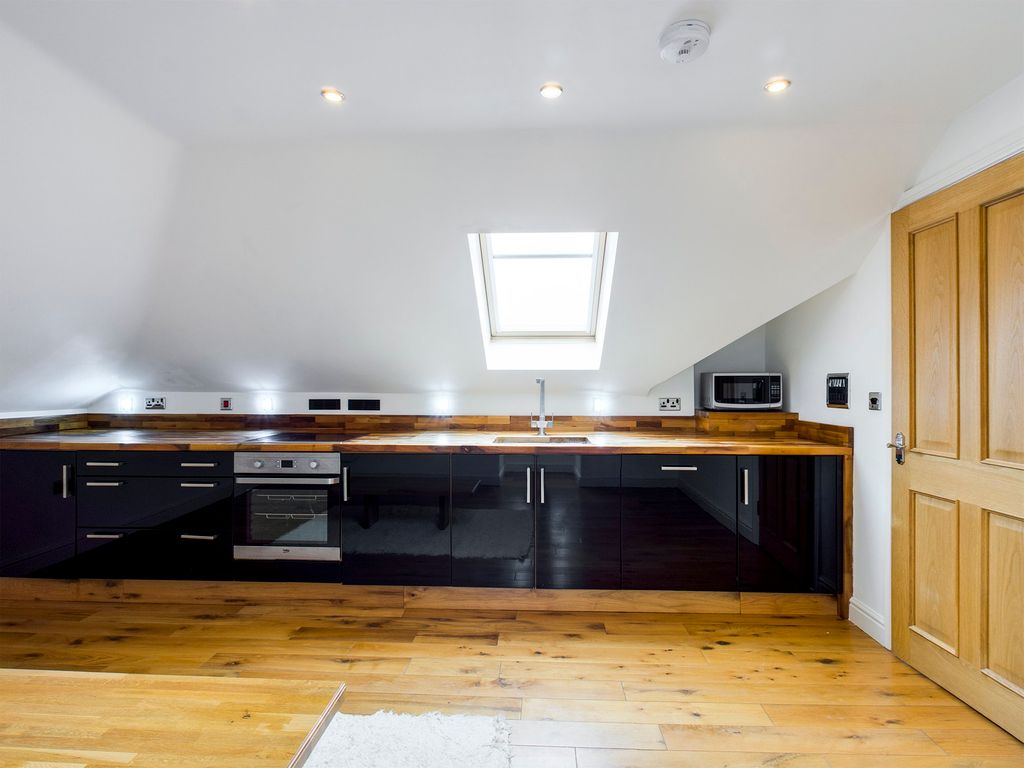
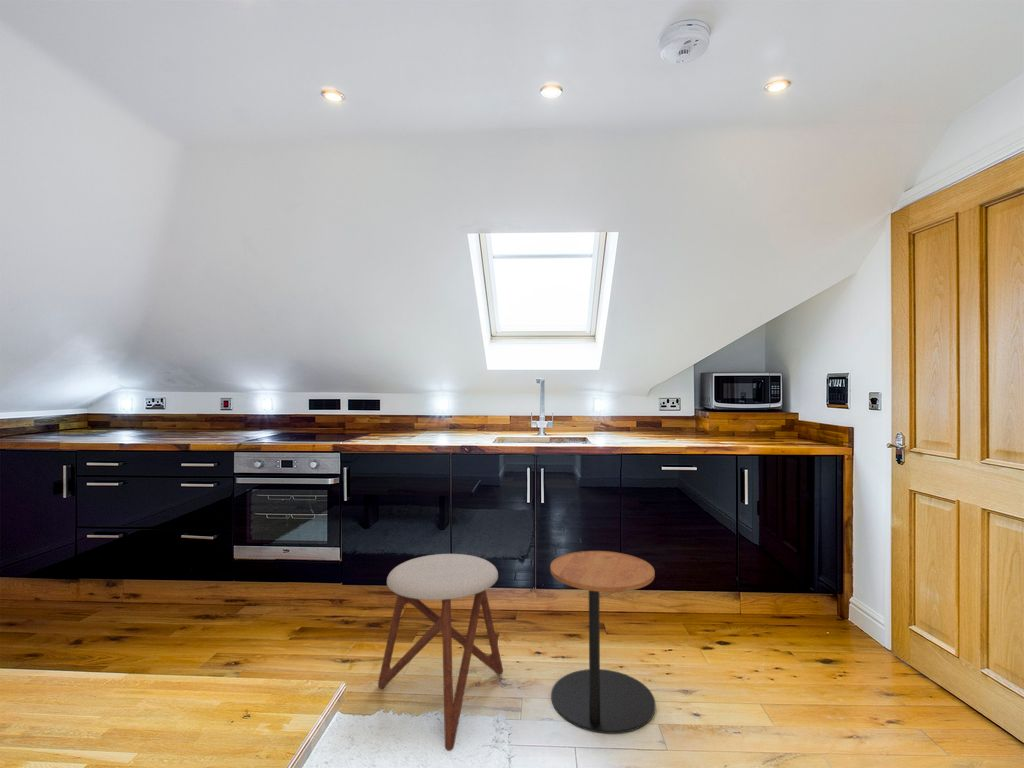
+ side table [549,550,656,734]
+ stool [377,553,504,752]
